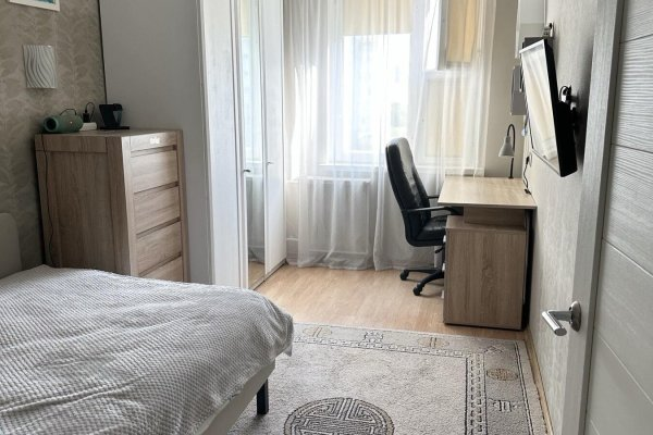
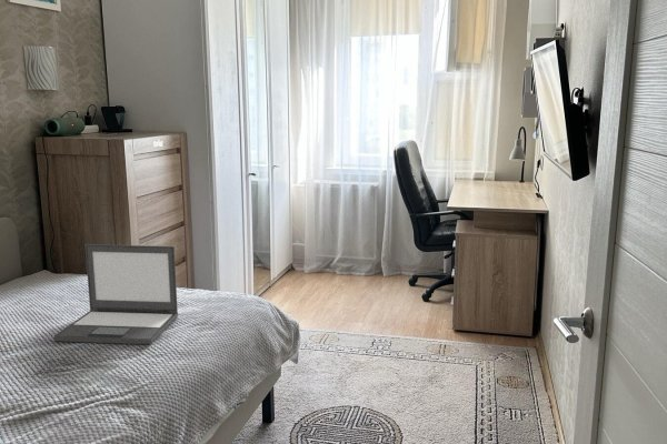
+ laptop [52,243,179,345]
